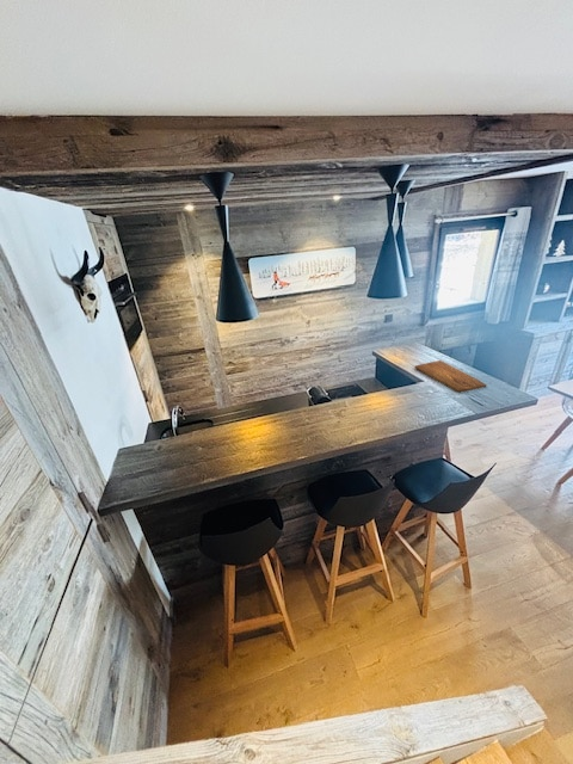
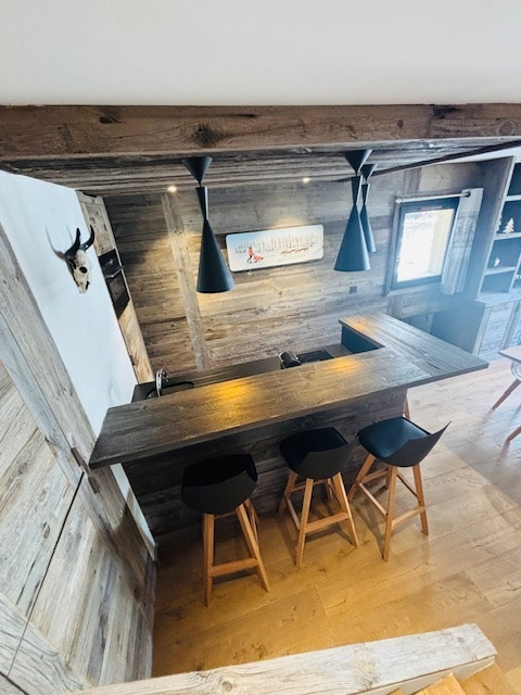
- cutting board [414,359,487,394]
